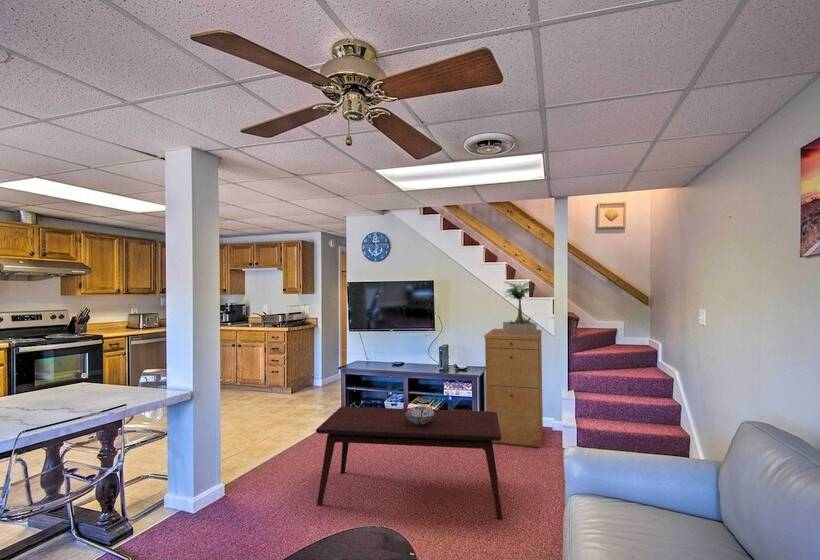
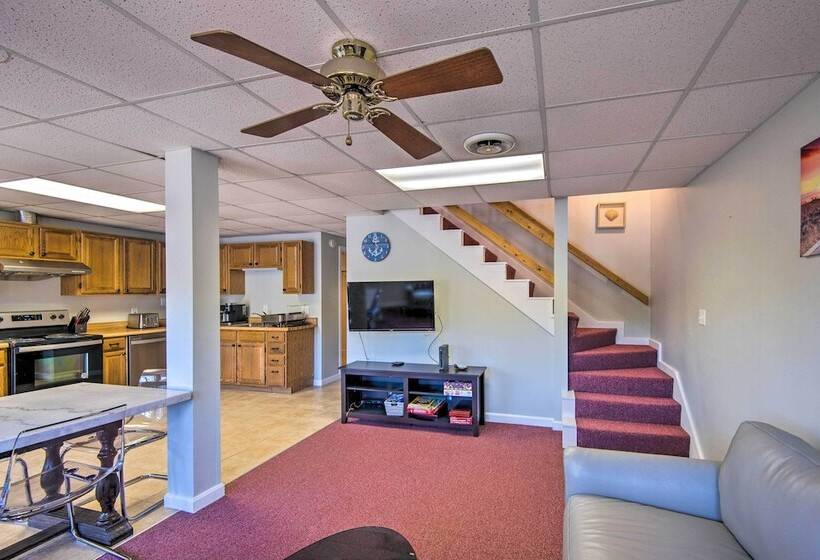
- coffee table [315,406,503,520]
- potted plant [502,281,538,335]
- filing cabinet [483,328,544,449]
- decorative bowl [405,405,435,425]
